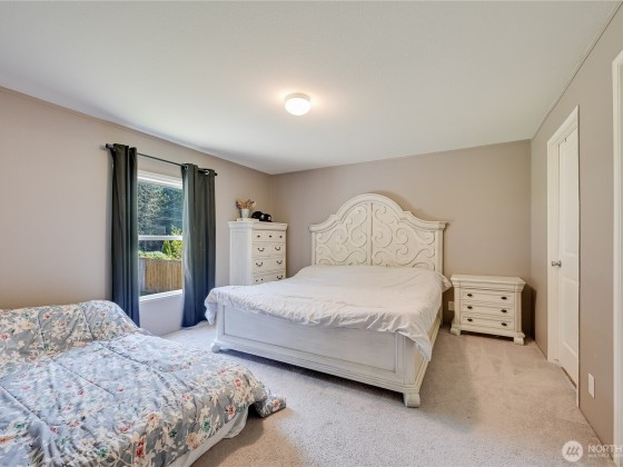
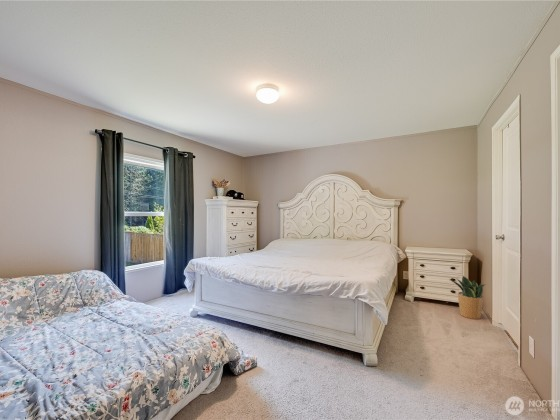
+ potted plant [448,275,487,320]
